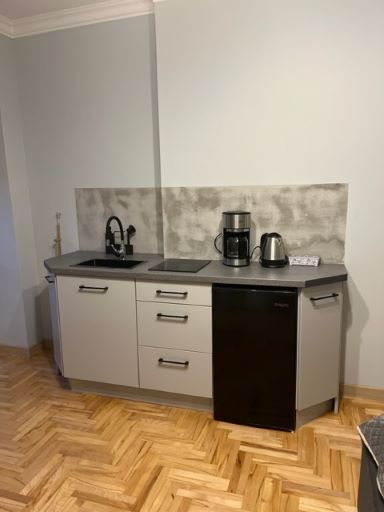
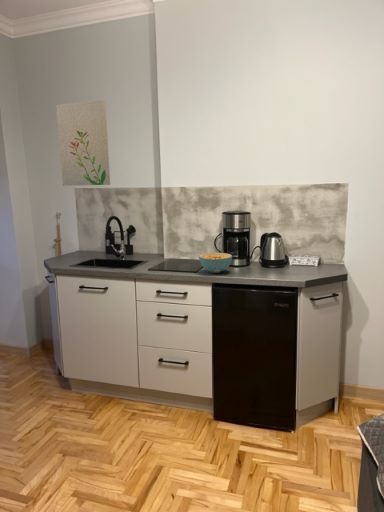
+ cereal bowl [198,252,233,274]
+ wall art [55,99,111,187]
